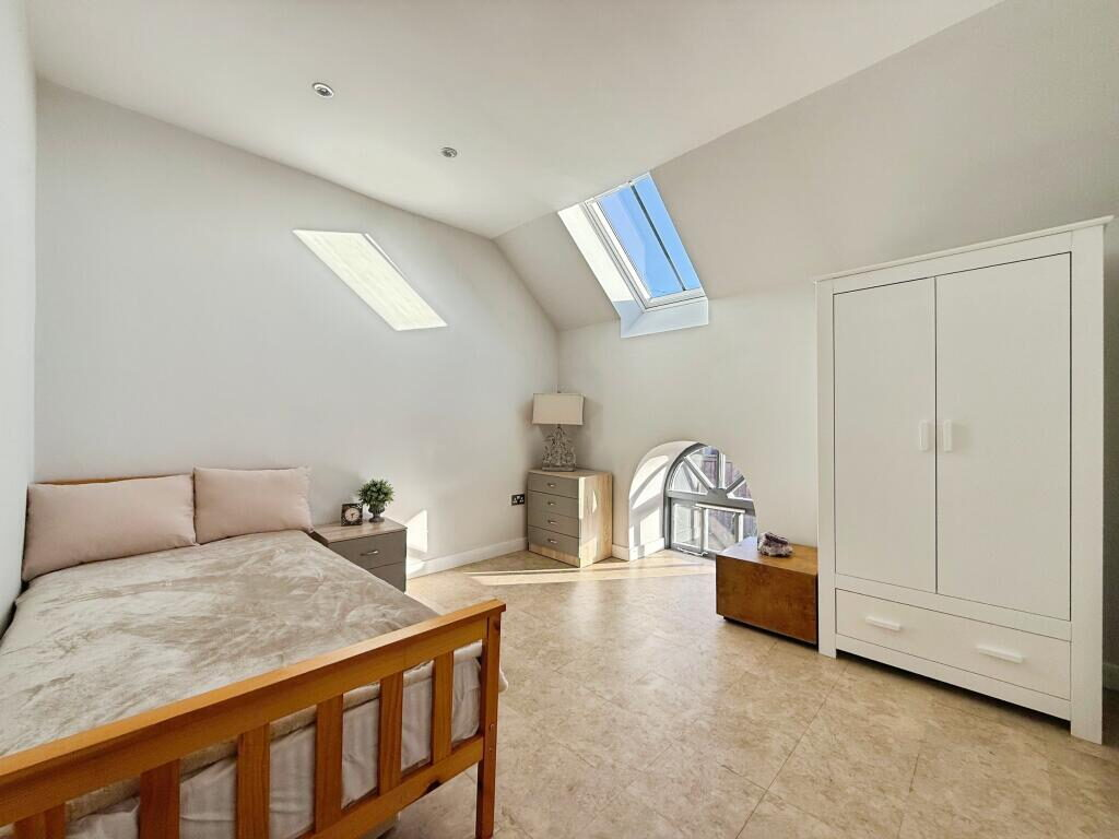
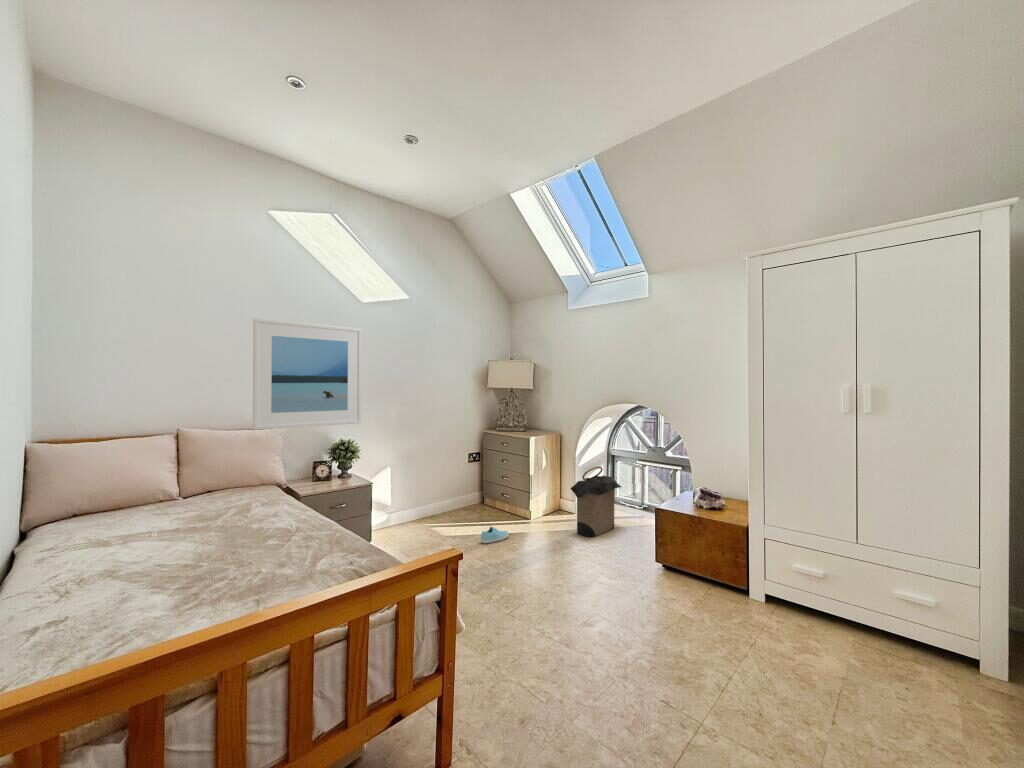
+ laundry hamper [569,465,622,538]
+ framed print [252,317,363,431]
+ sneaker [480,526,510,544]
